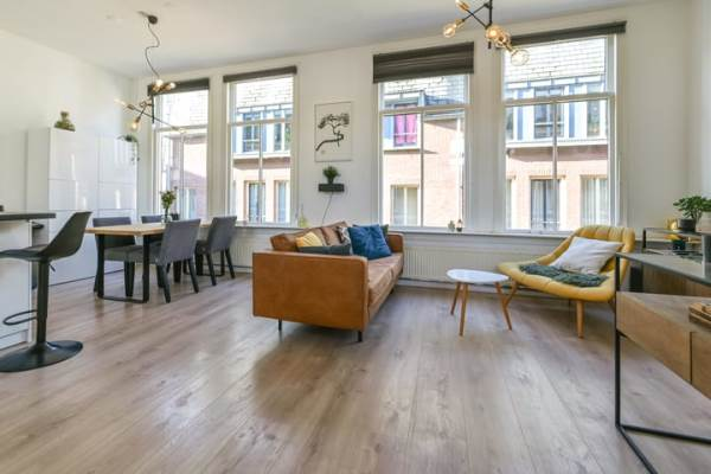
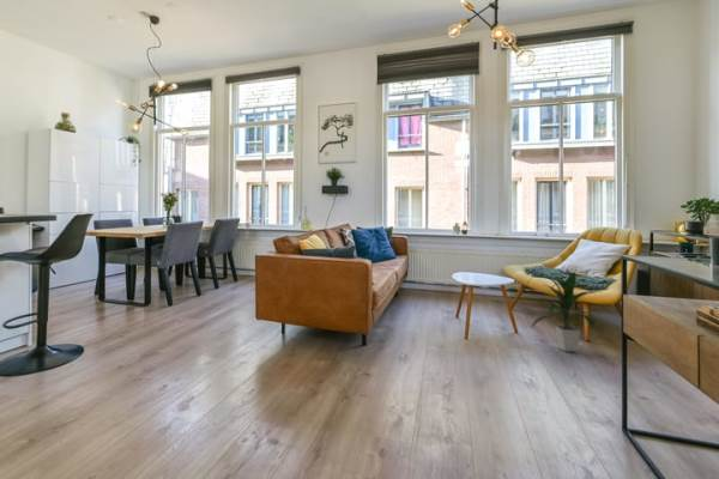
+ indoor plant [530,271,602,352]
